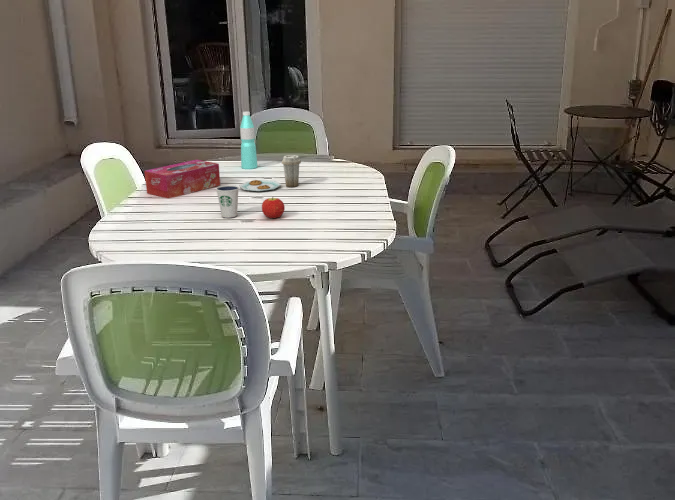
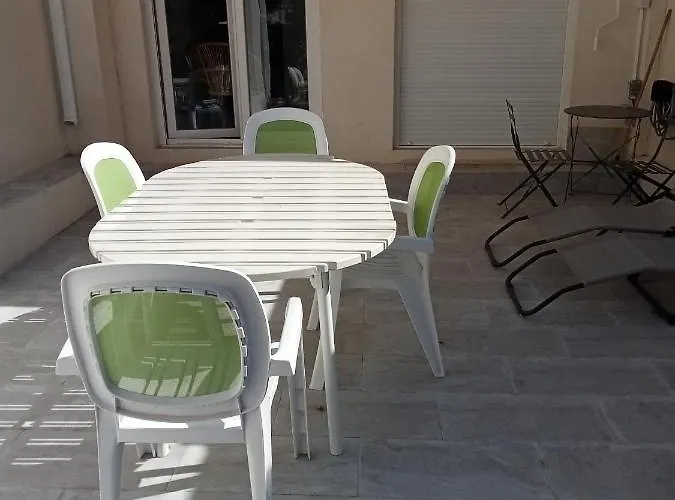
- plate [238,154,302,192]
- dixie cup [215,184,240,219]
- water bottle [239,111,259,170]
- fruit [261,196,286,219]
- tissue box [144,159,221,199]
